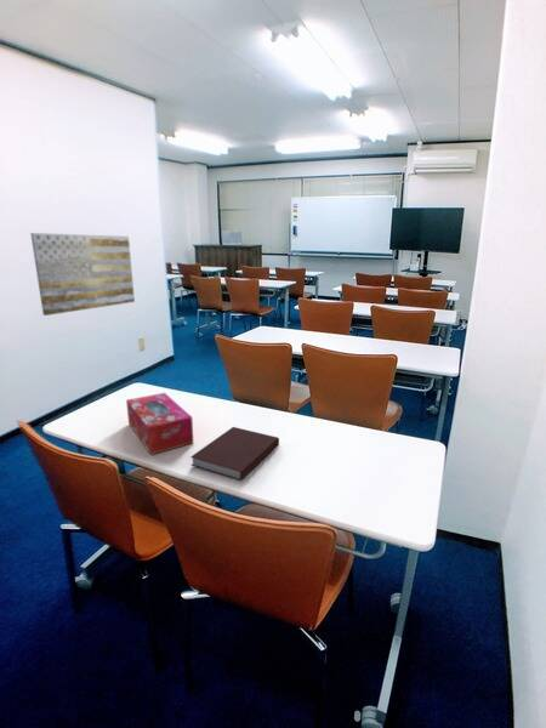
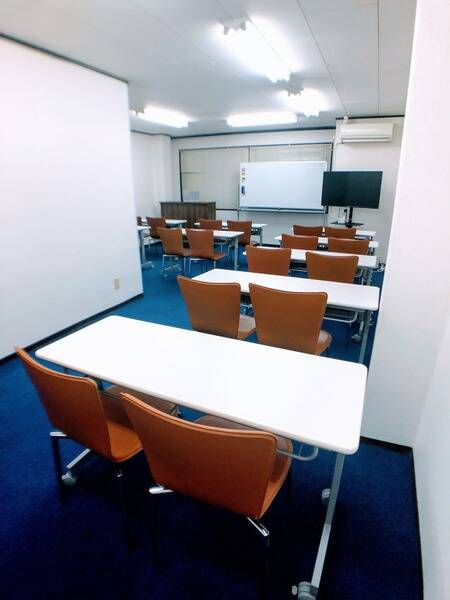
- tissue box [125,392,194,456]
- wall art [29,232,136,317]
- notebook [189,426,280,482]
